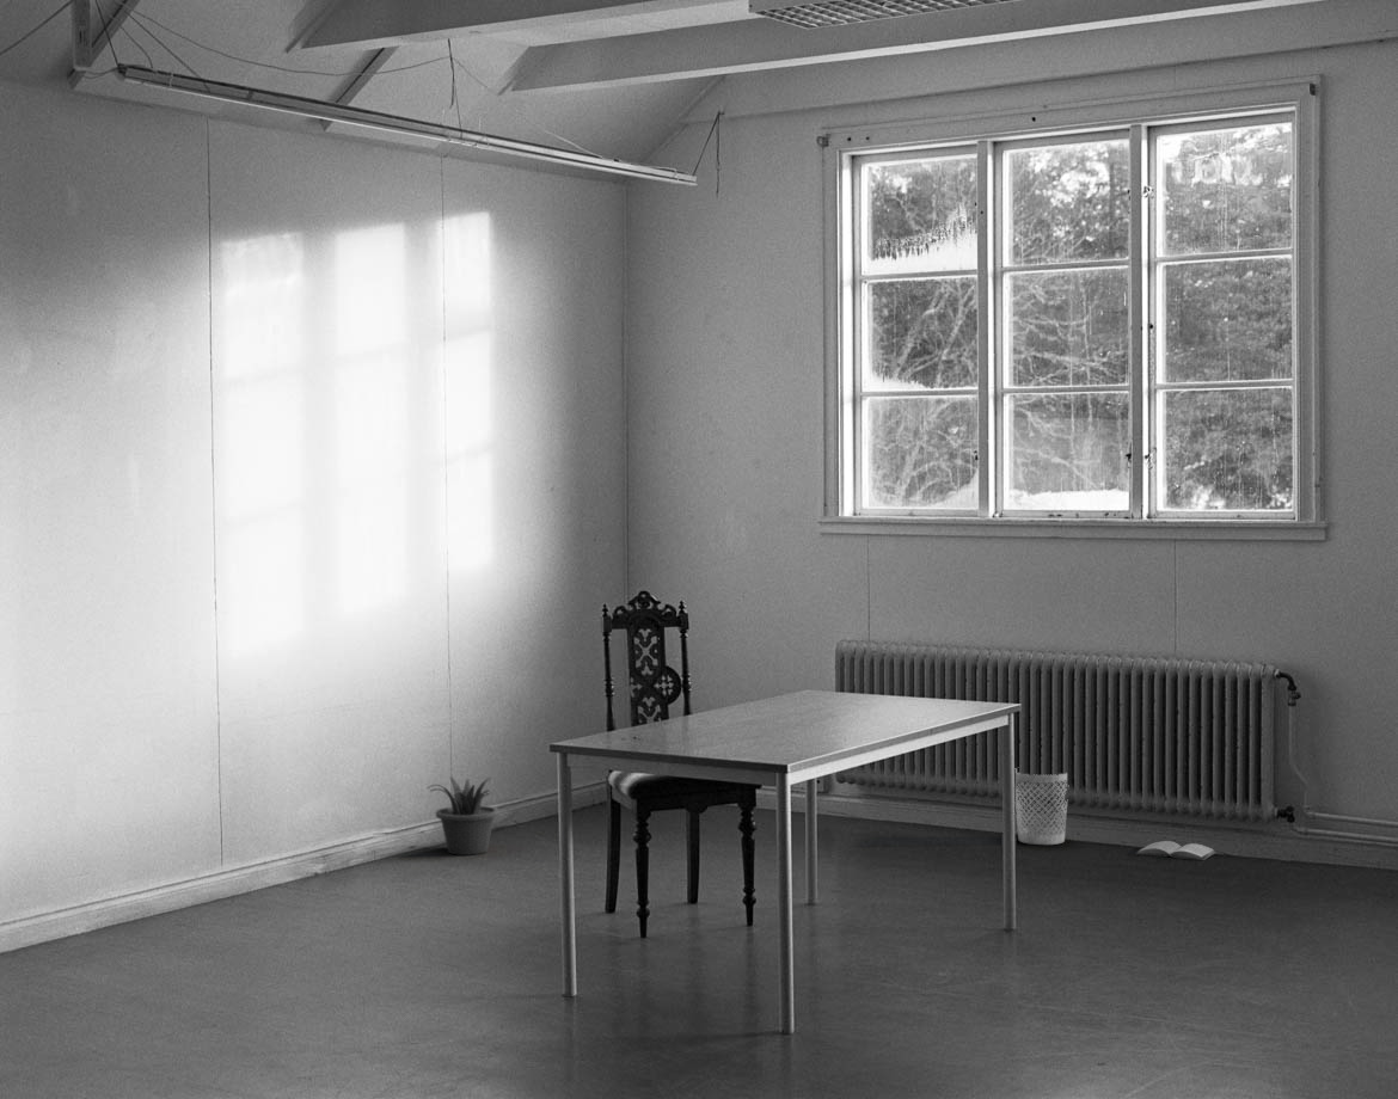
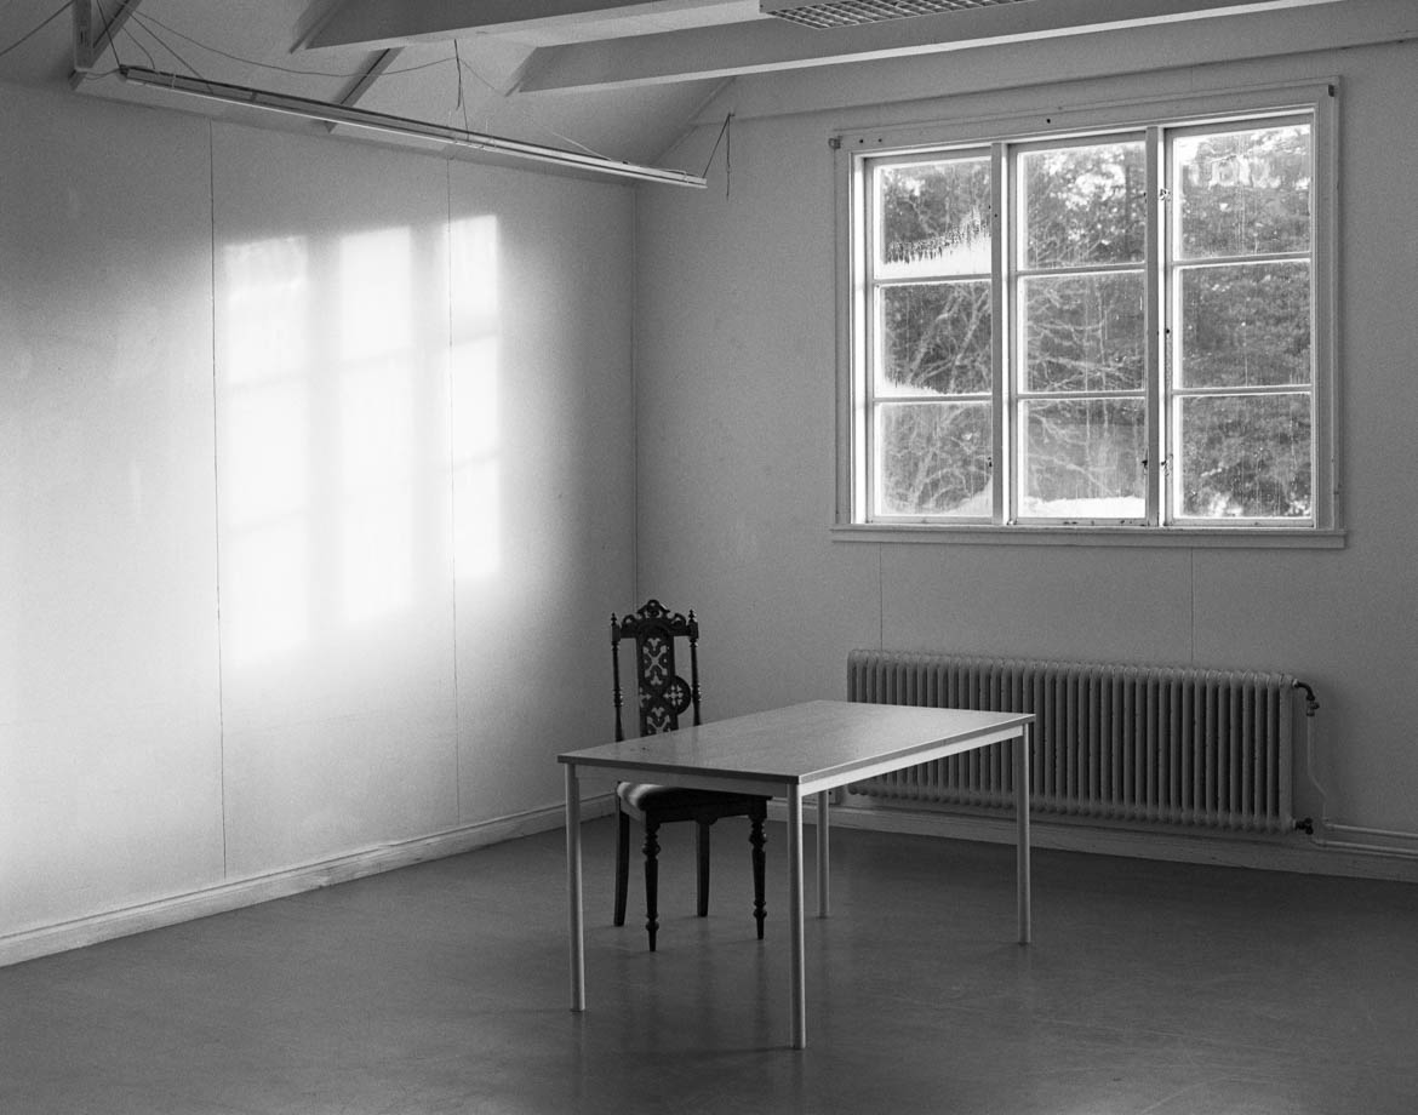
- wastebasket [1014,767,1068,846]
- book [1135,840,1218,861]
- potted plant [425,775,501,857]
